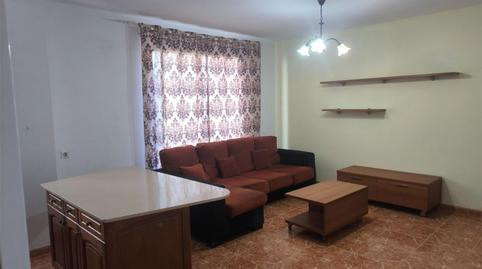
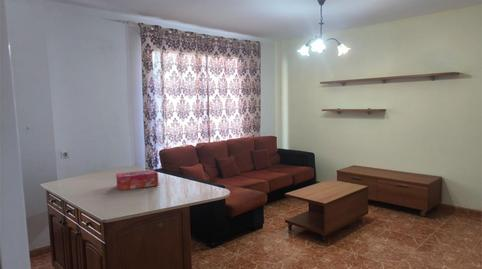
+ tissue box [115,169,159,191]
